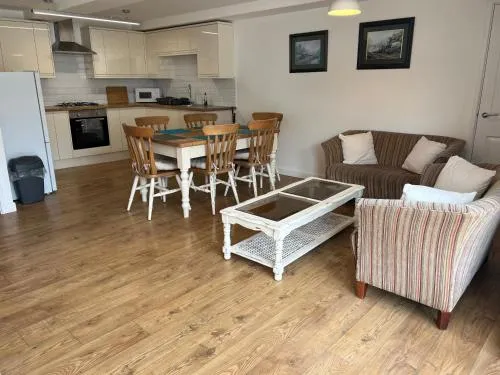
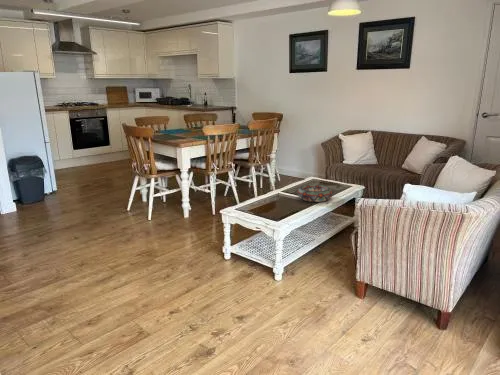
+ decorative bowl [296,183,333,203]
